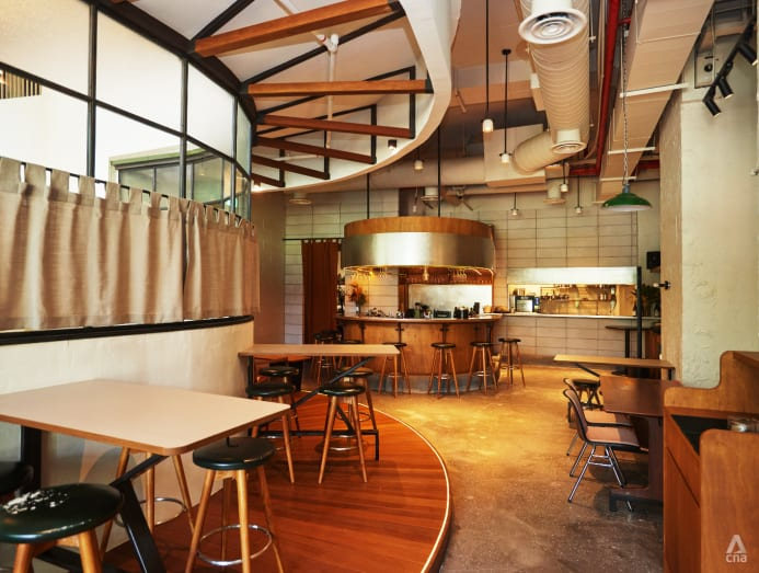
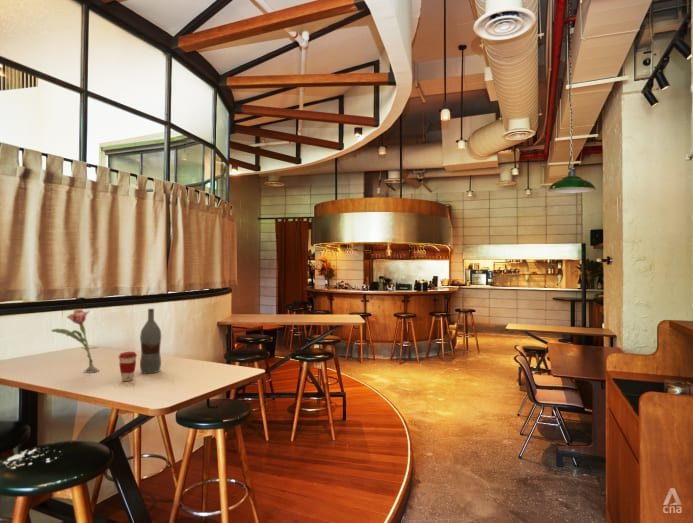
+ coffee cup [118,351,138,382]
+ bottle [139,308,162,374]
+ flower [50,308,100,374]
